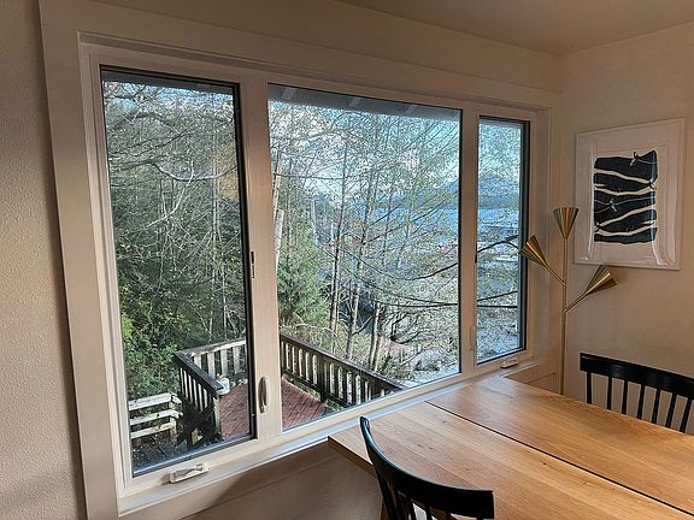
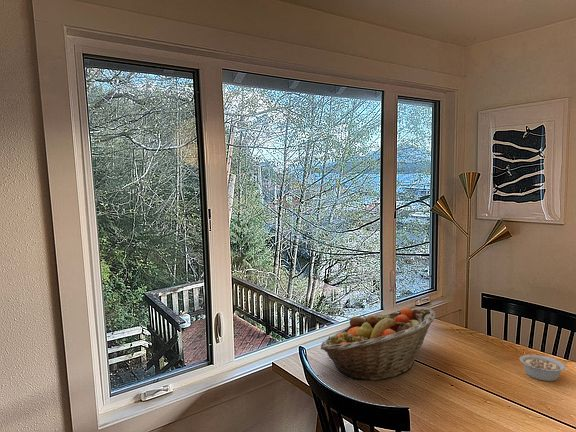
+ fruit basket [320,307,437,382]
+ legume [519,354,571,382]
